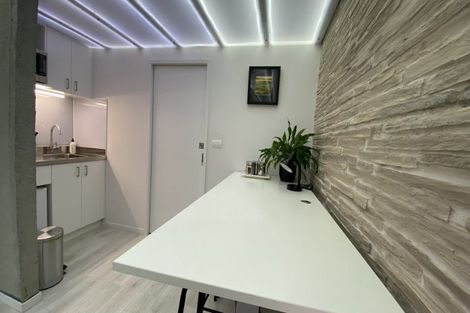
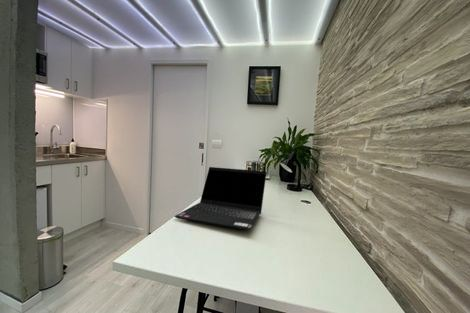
+ laptop computer [173,166,267,231]
